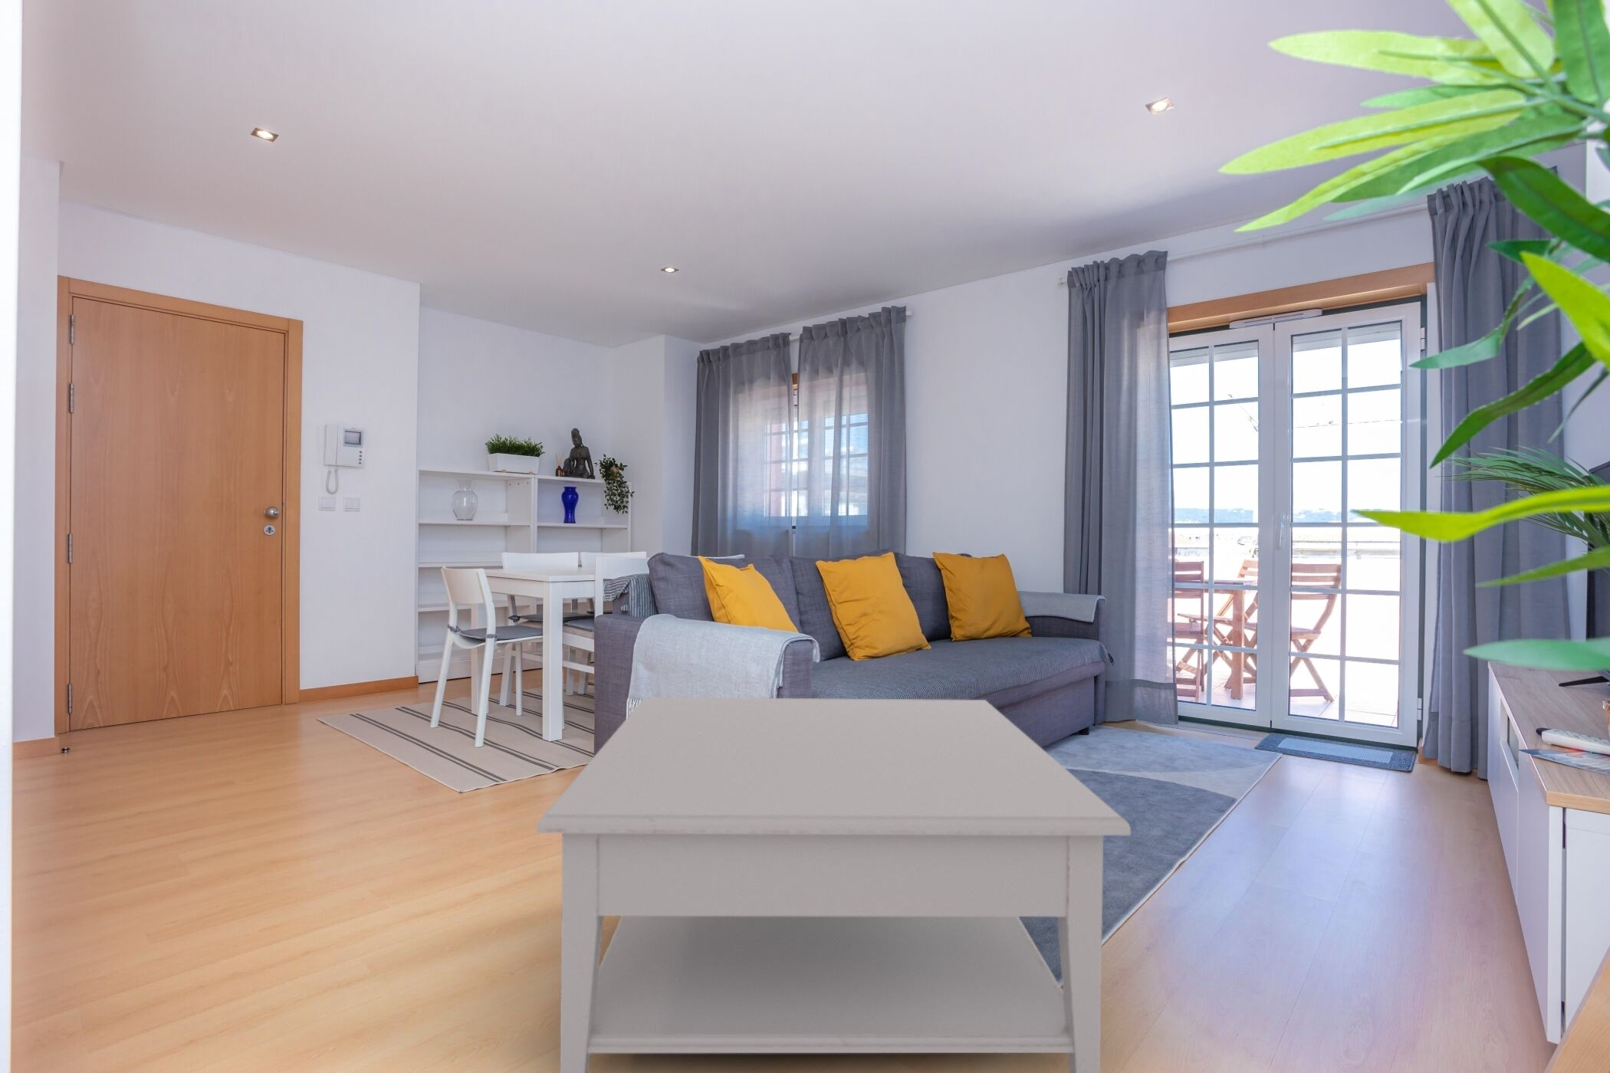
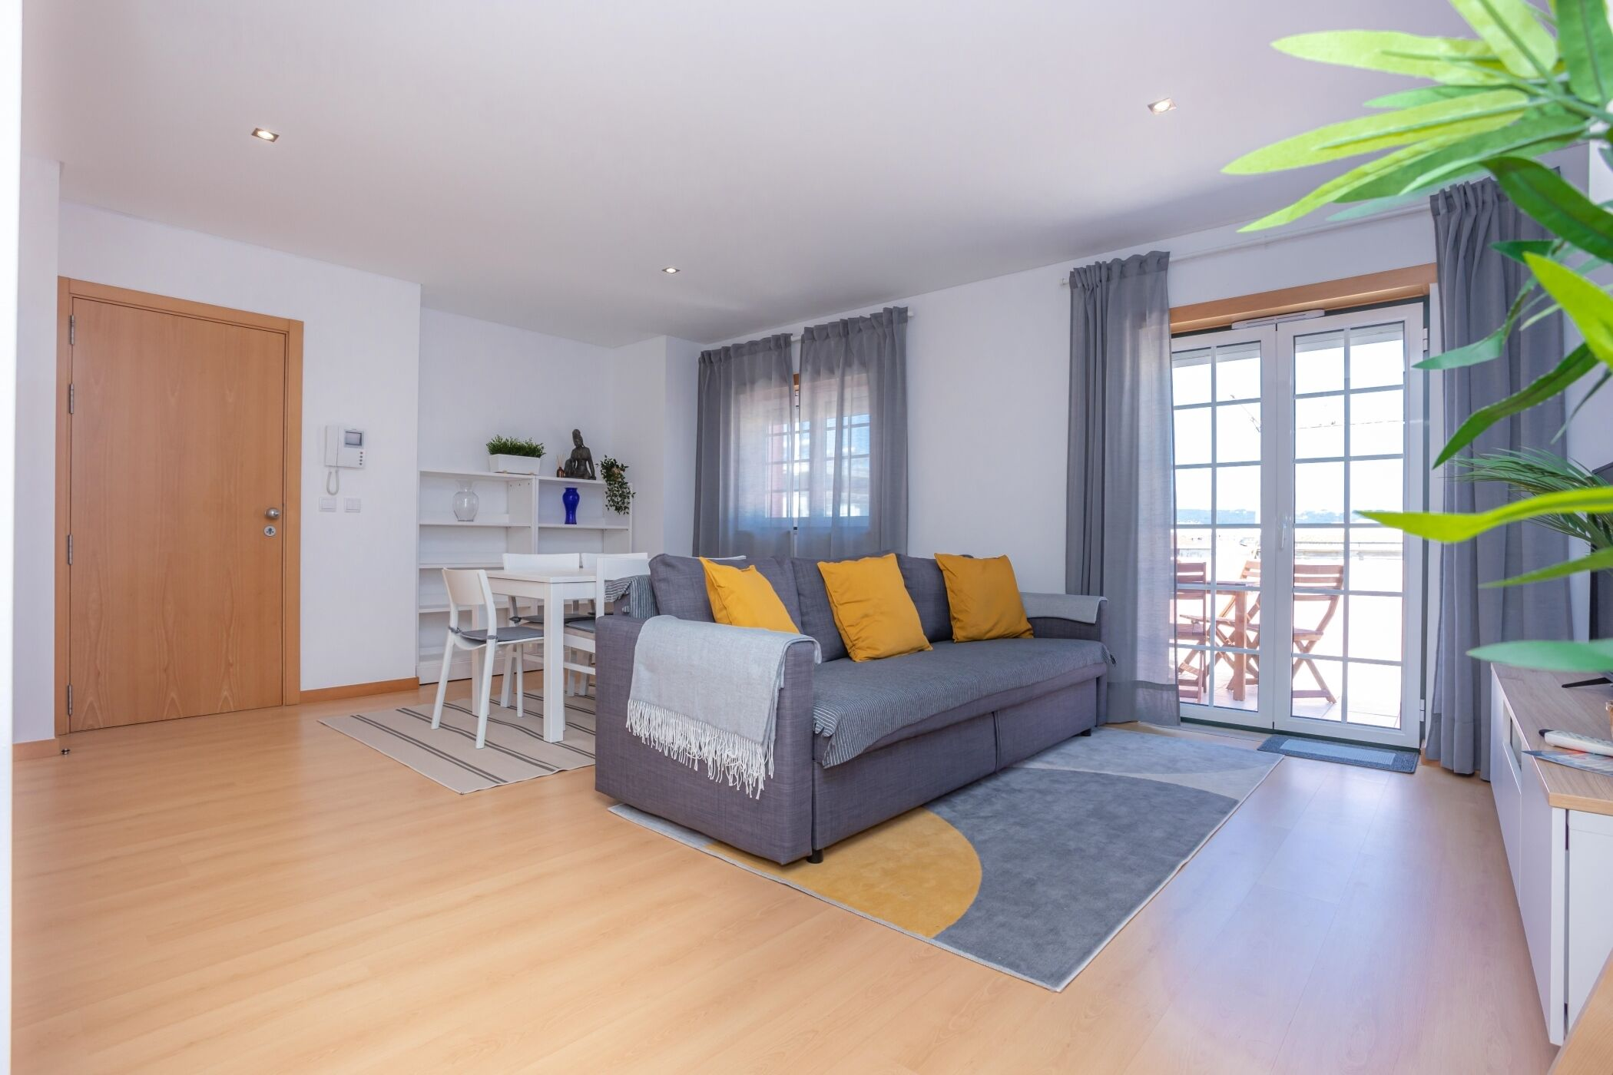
- coffee table [535,697,1132,1073]
